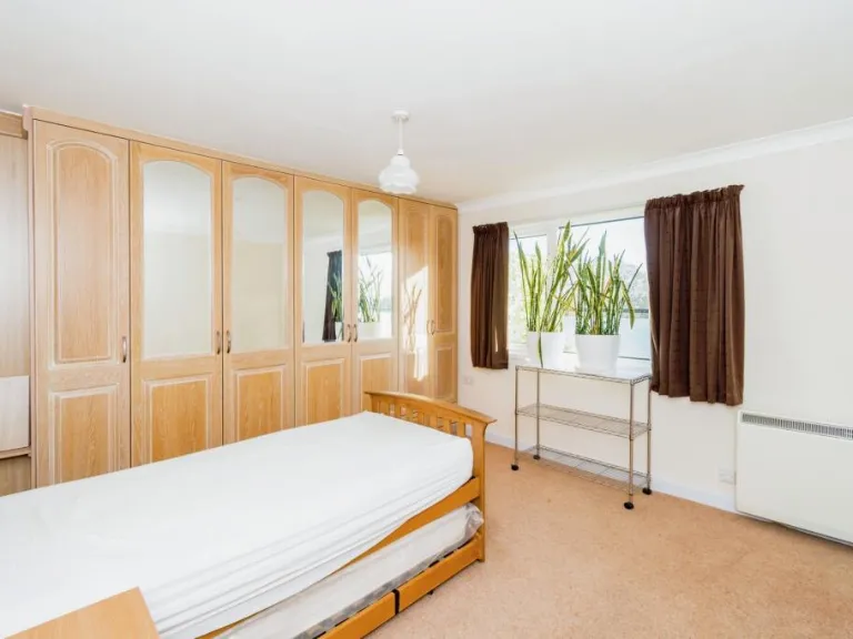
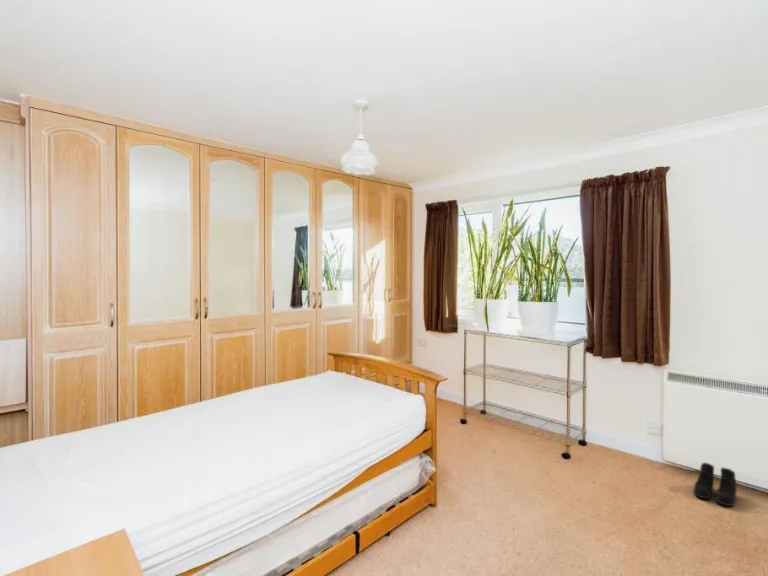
+ boots [693,461,737,507]
